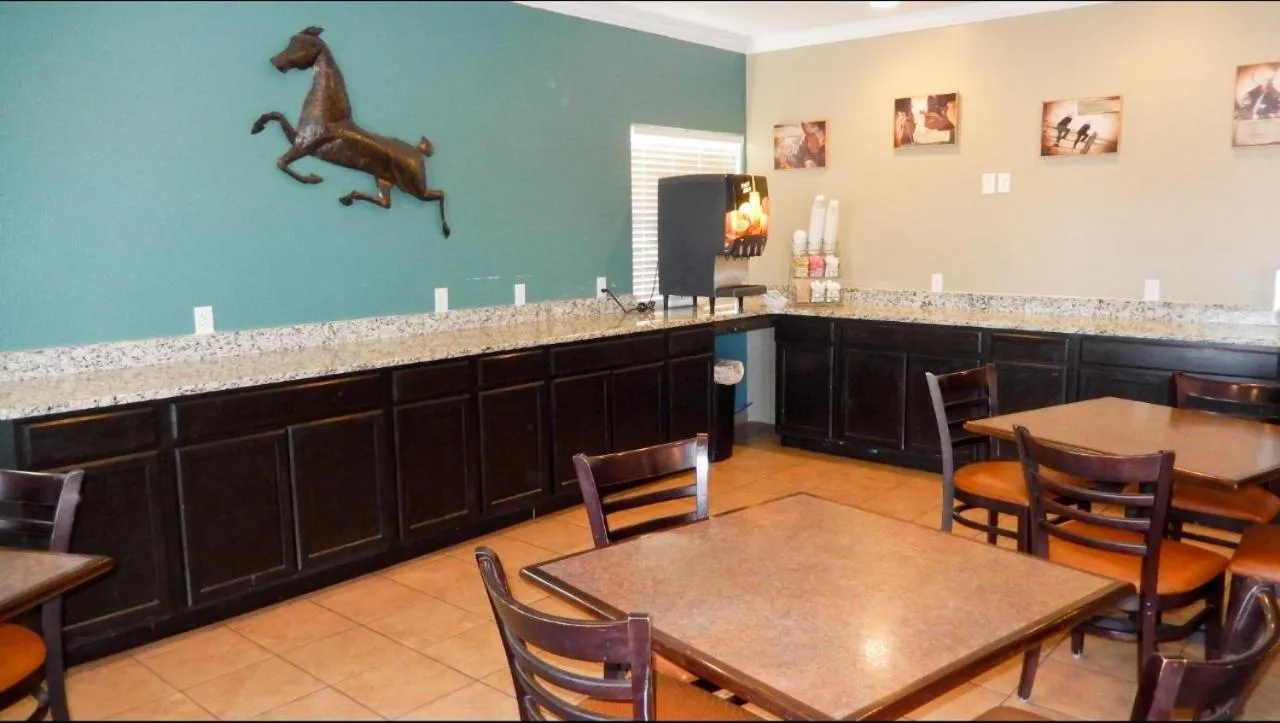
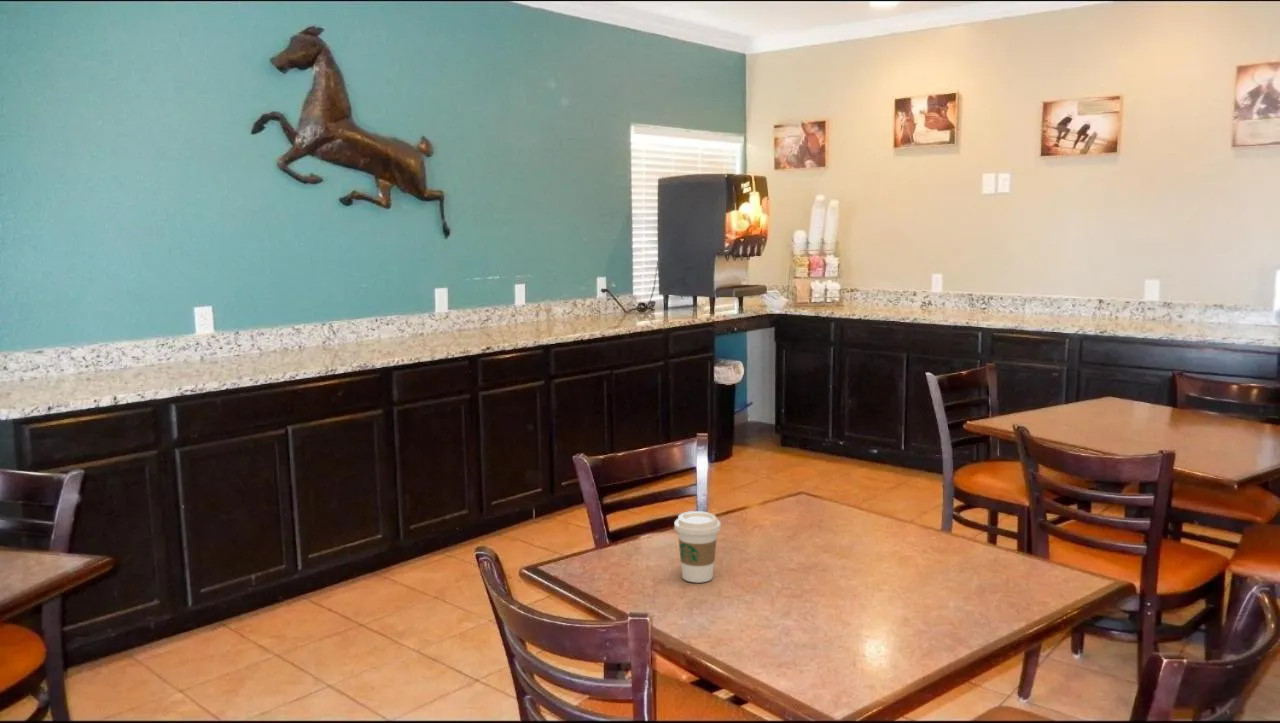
+ coffee cup [673,510,722,584]
